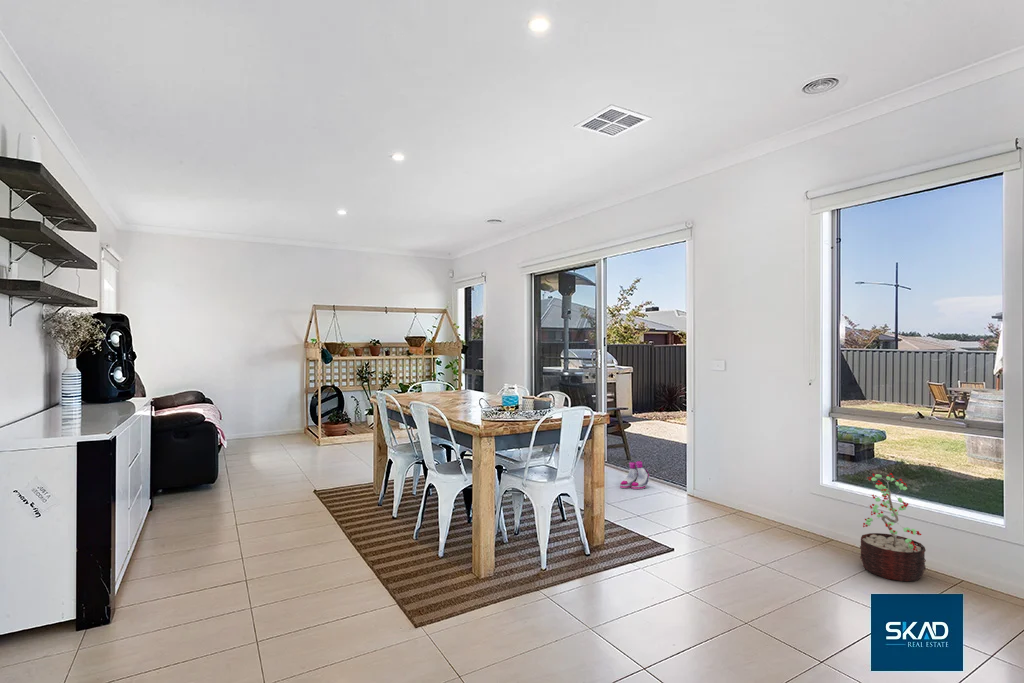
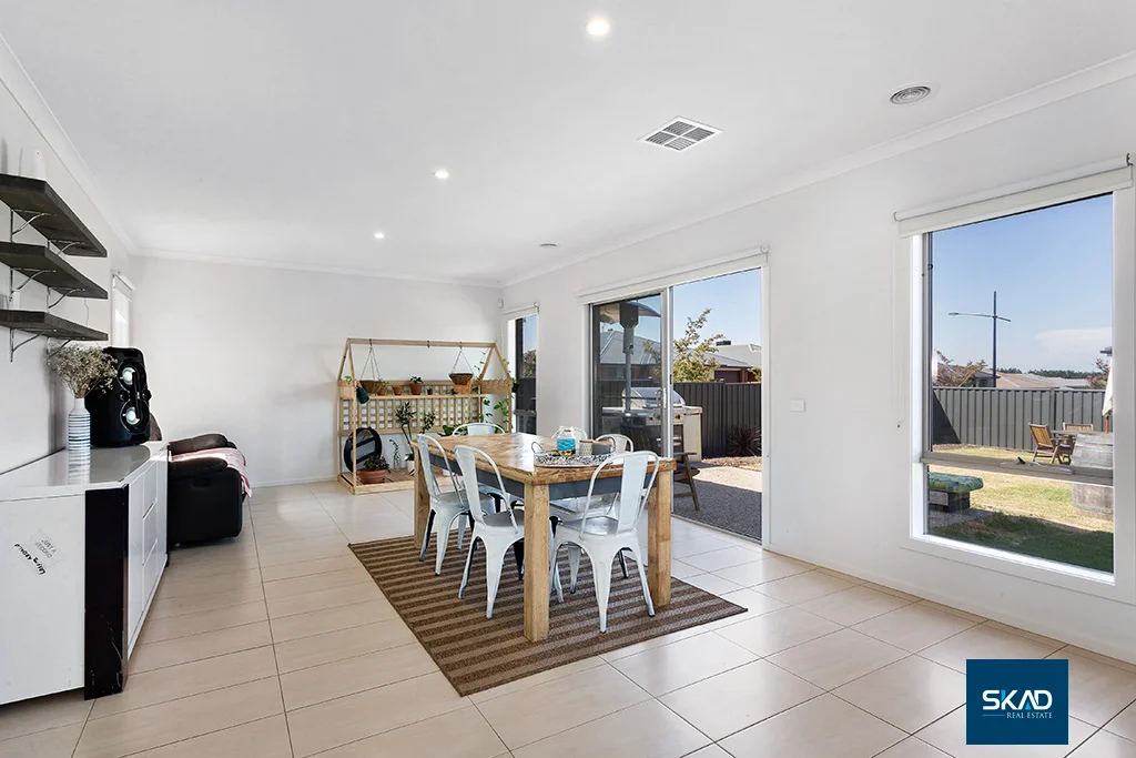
- boots [619,460,650,490]
- decorative plant [859,472,927,582]
